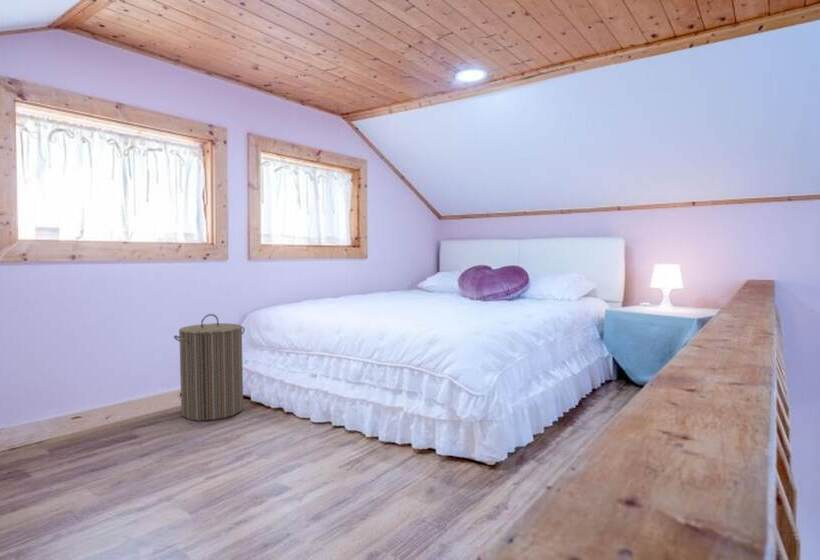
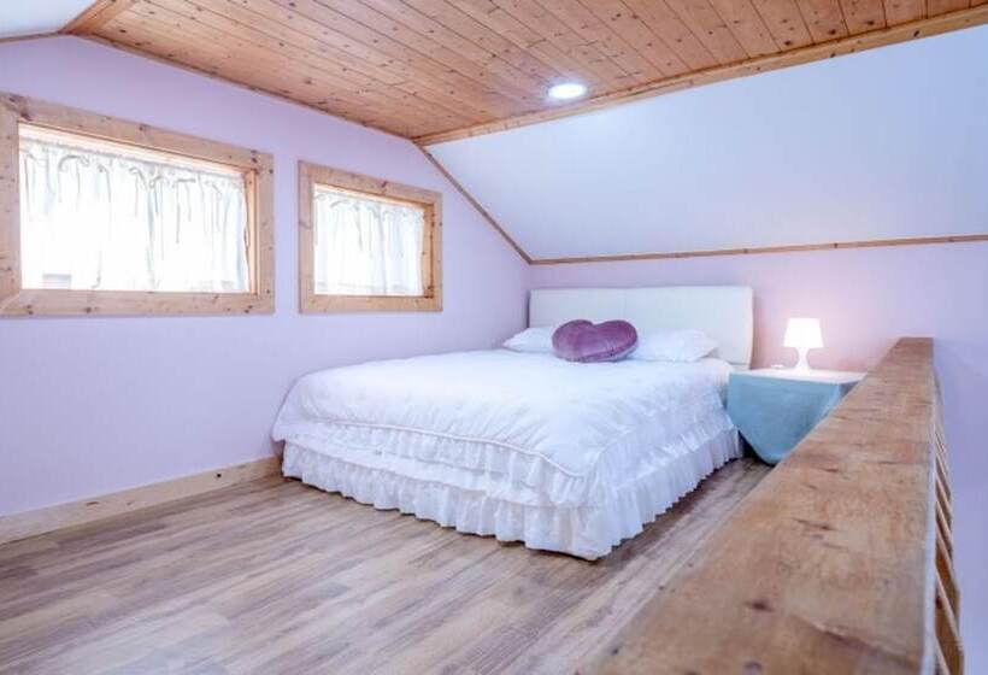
- laundry hamper [173,313,246,422]
